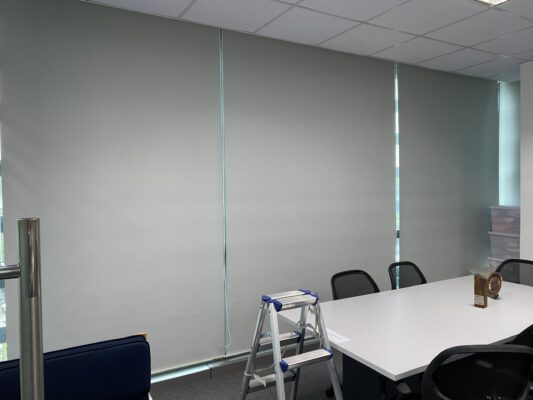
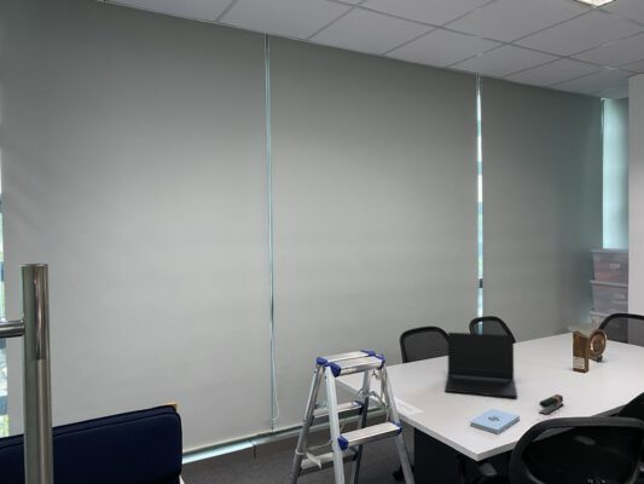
+ stapler [538,393,564,416]
+ laptop [443,332,518,398]
+ notepad [470,408,521,434]
